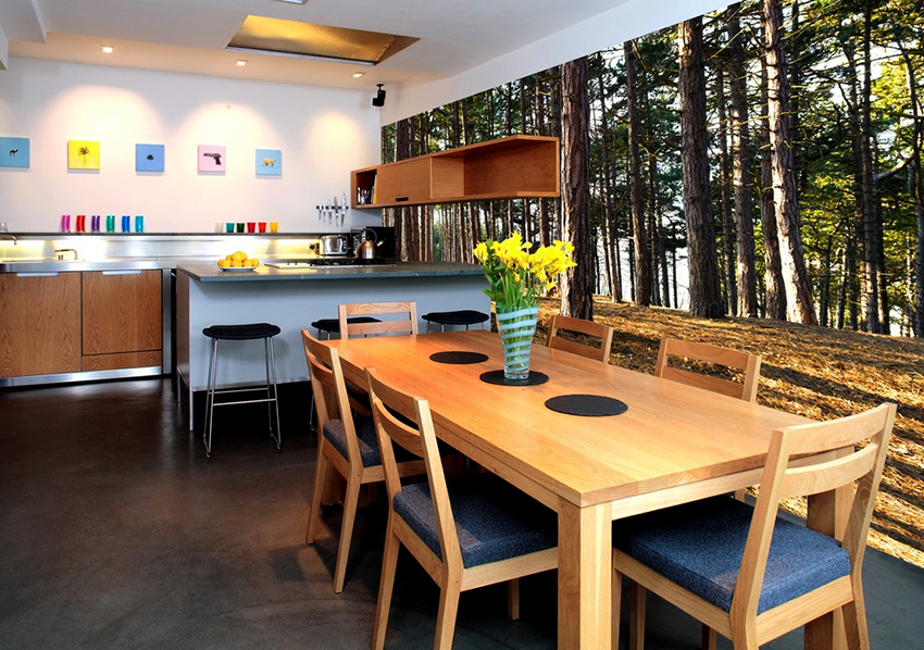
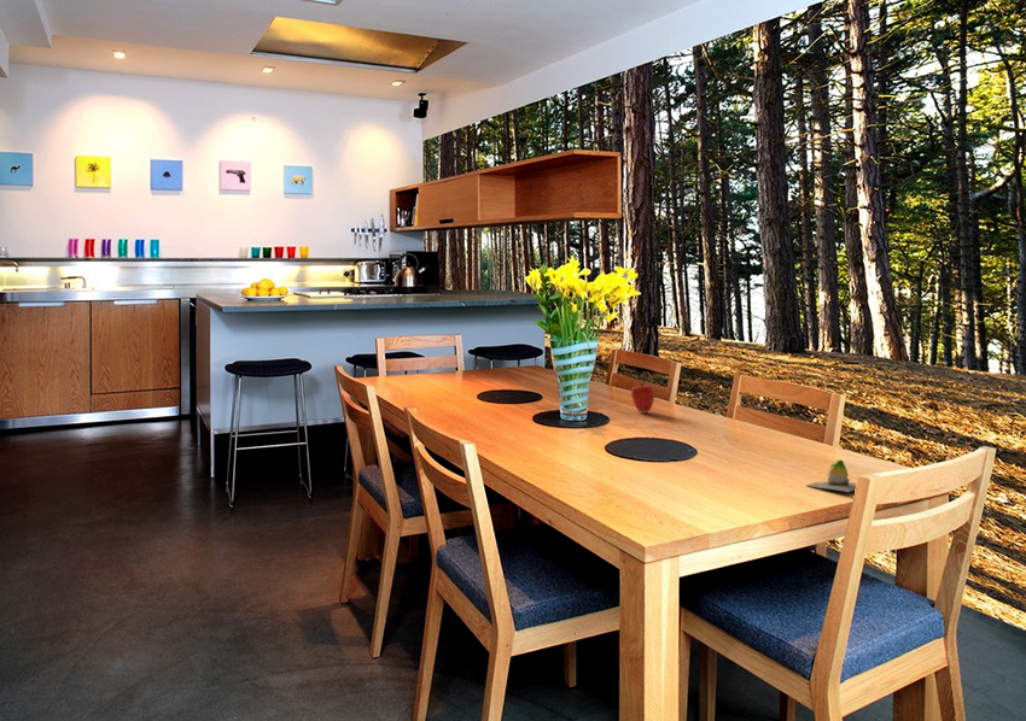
+ apple [630,381,655,414]
+ decorative egg [805,458,857,493]
